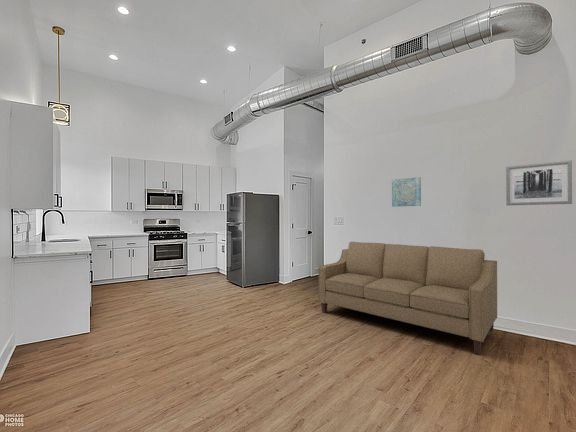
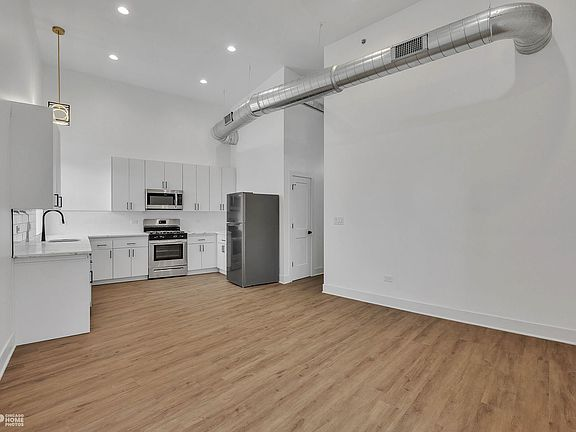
- wall art [505,159,573,206]
- sofa [318,241,498,356]
- wall art [391,176,422,208]
